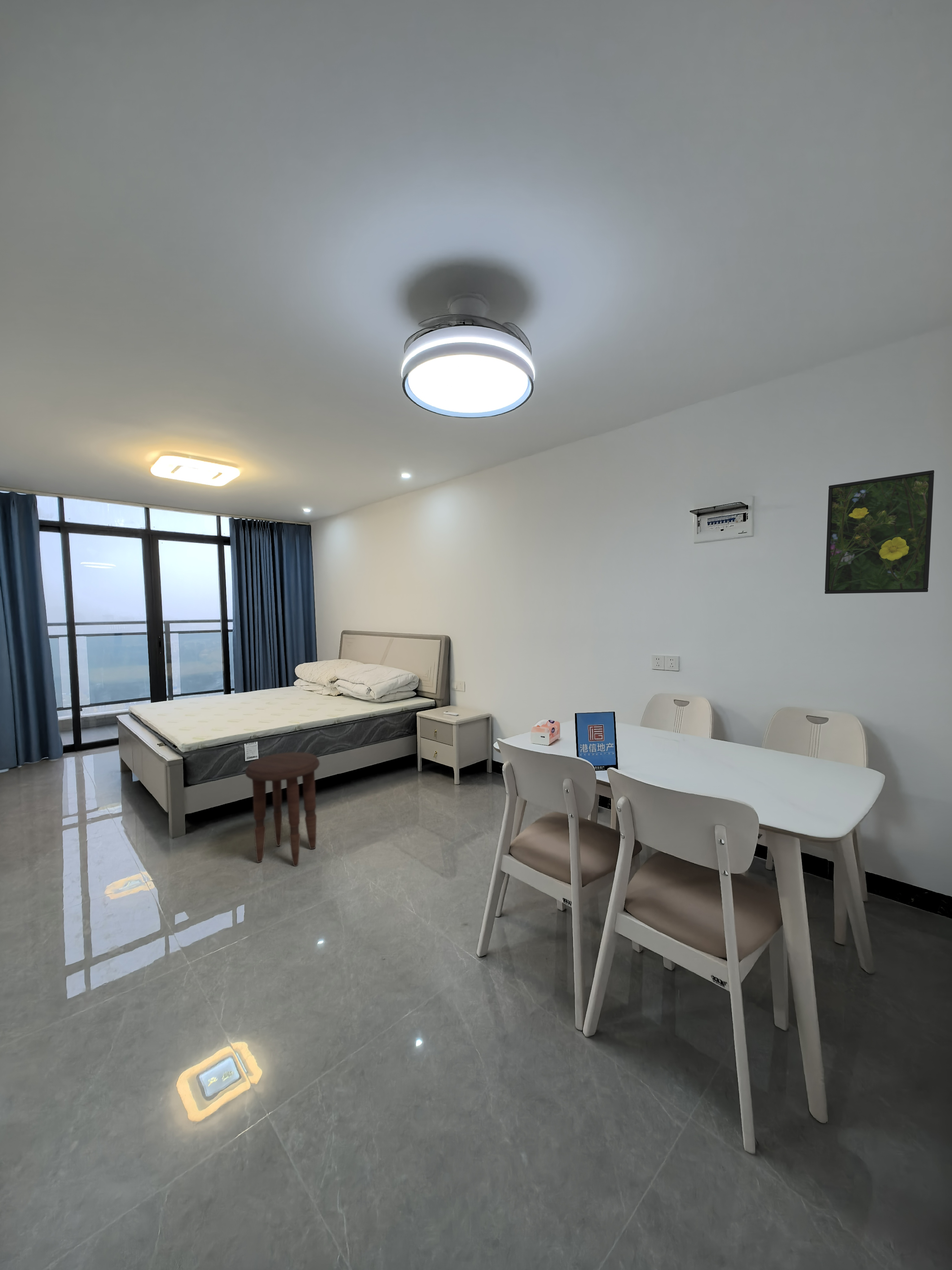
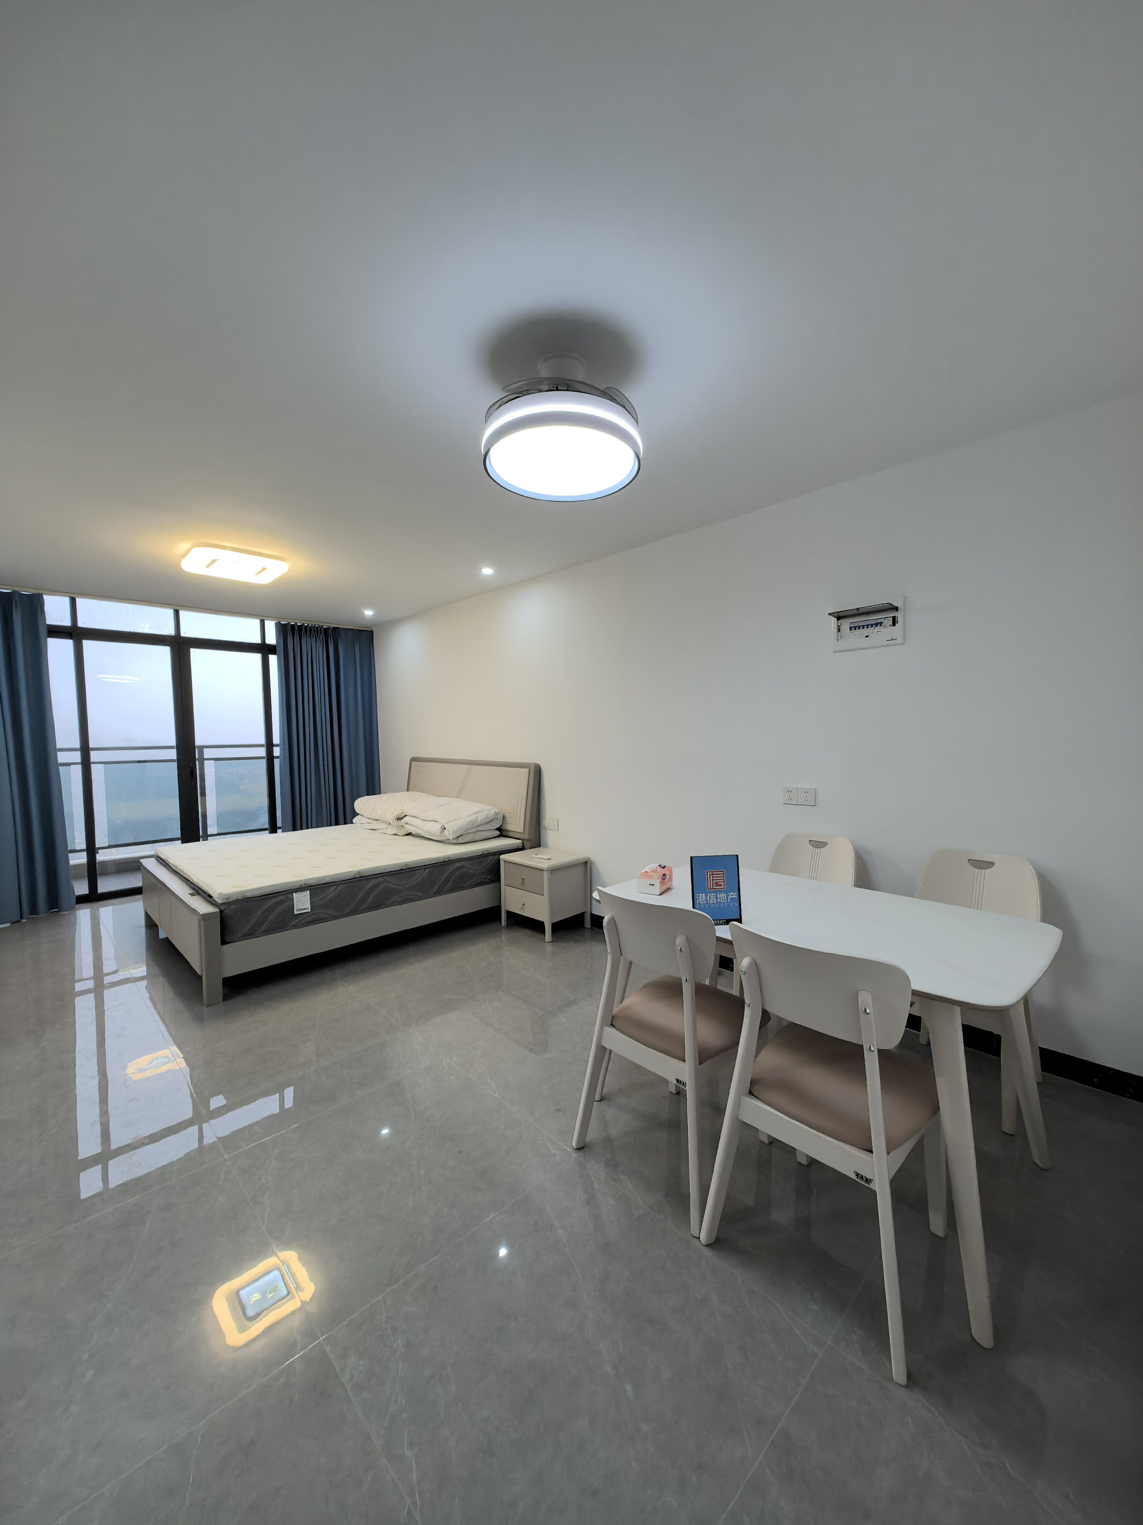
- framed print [824,470,935,594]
- side table [245,752,320,867]
